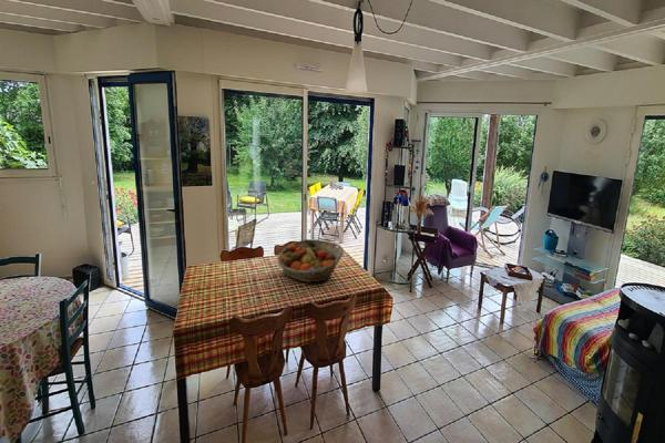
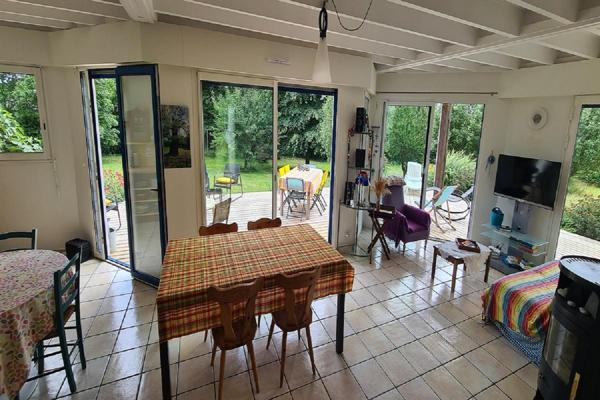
- fruit basket [276,238,345,284]
